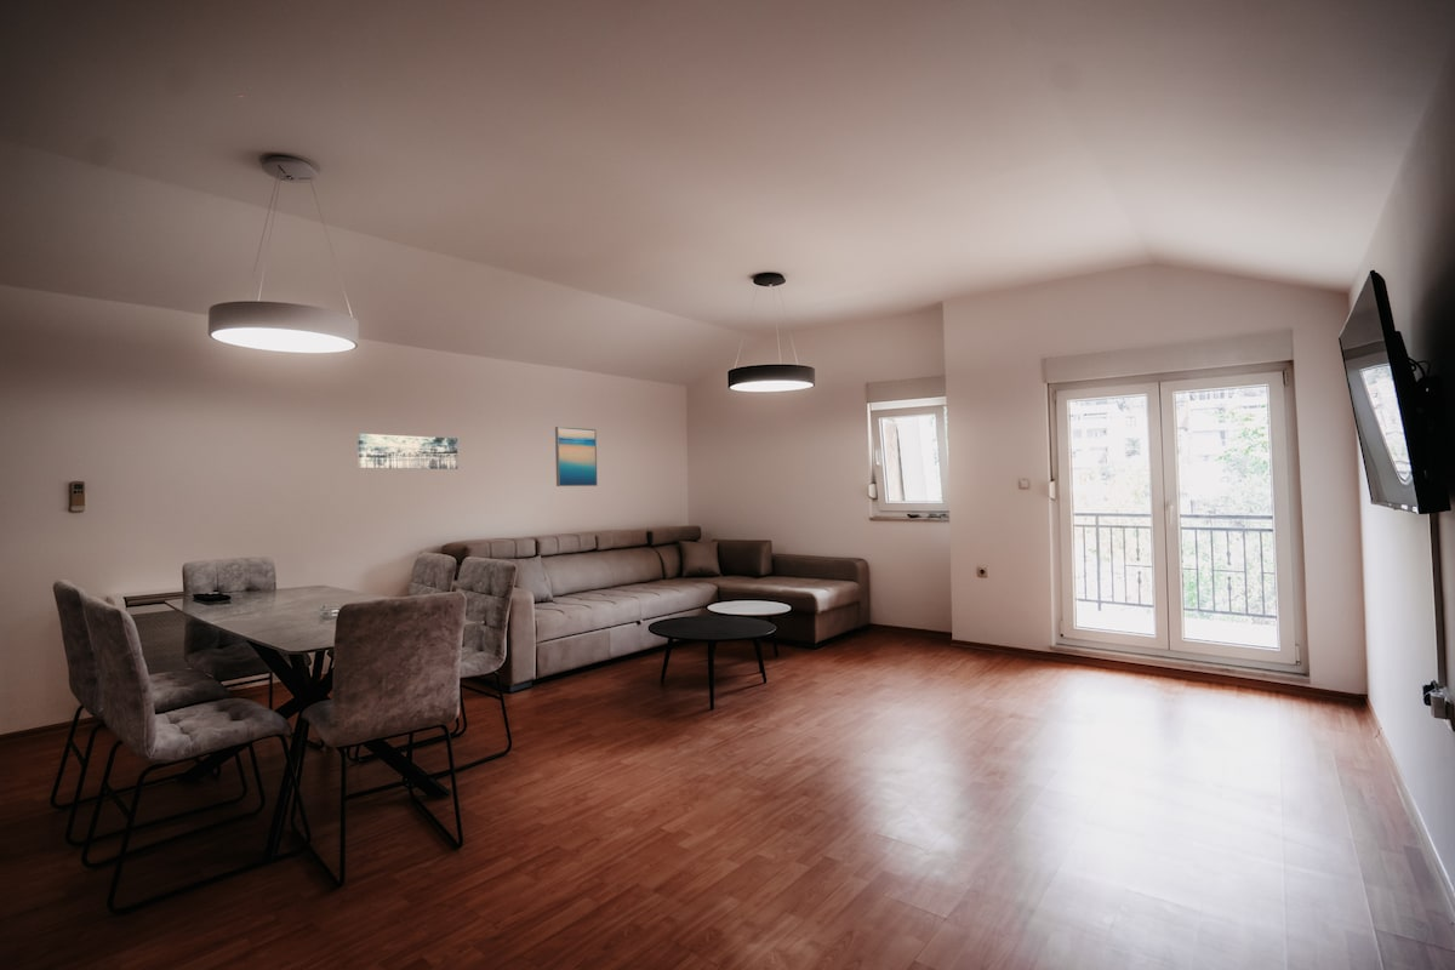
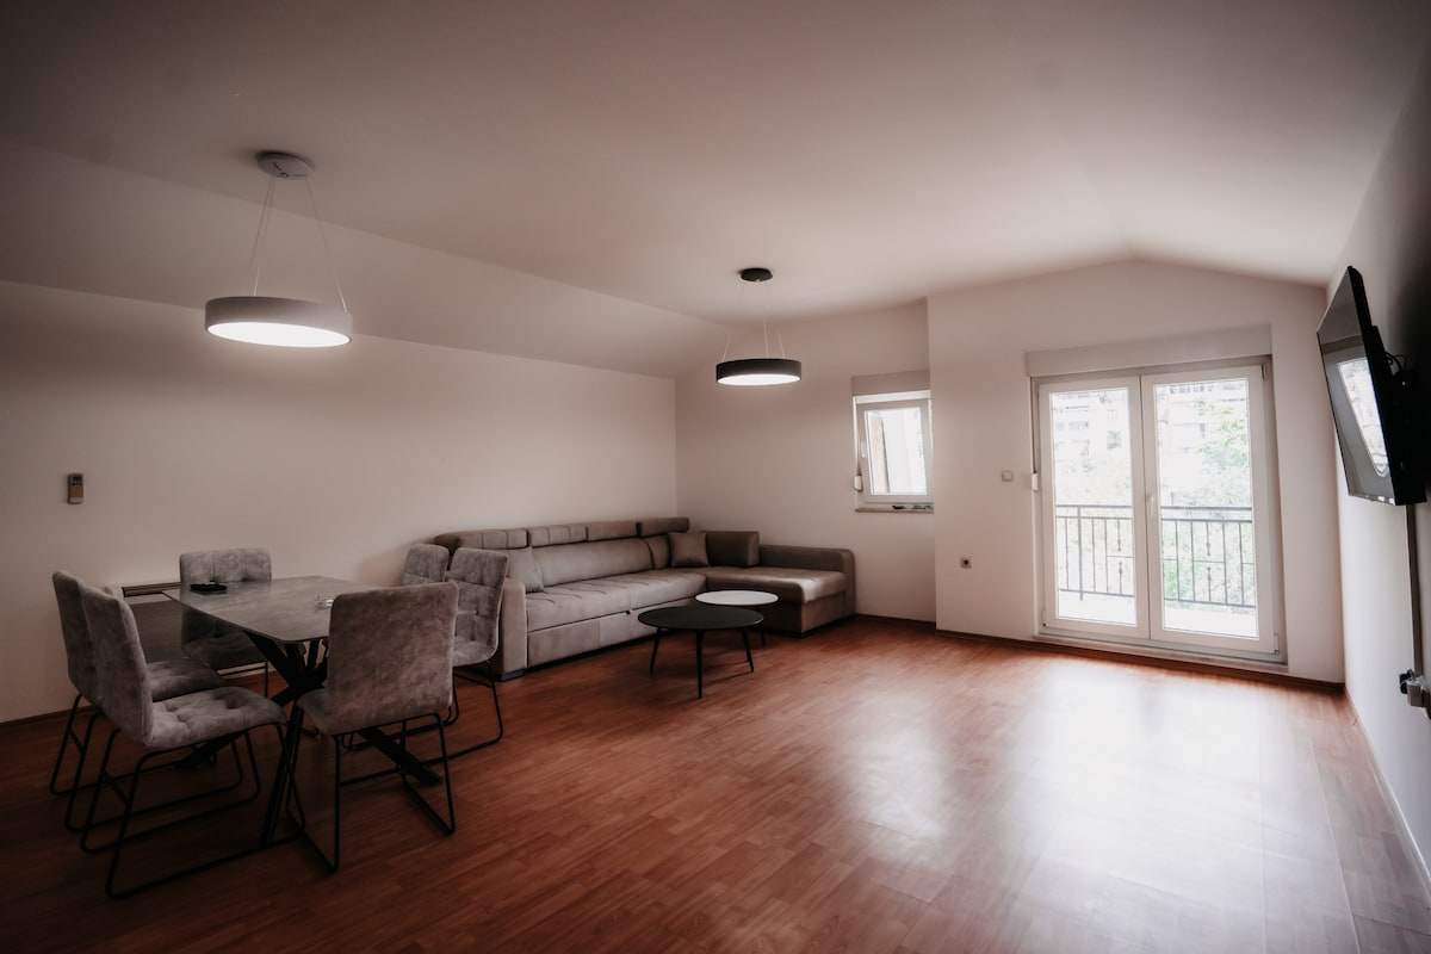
- wall art [554,426,599,487]
- wall art [356,433,460,470]
